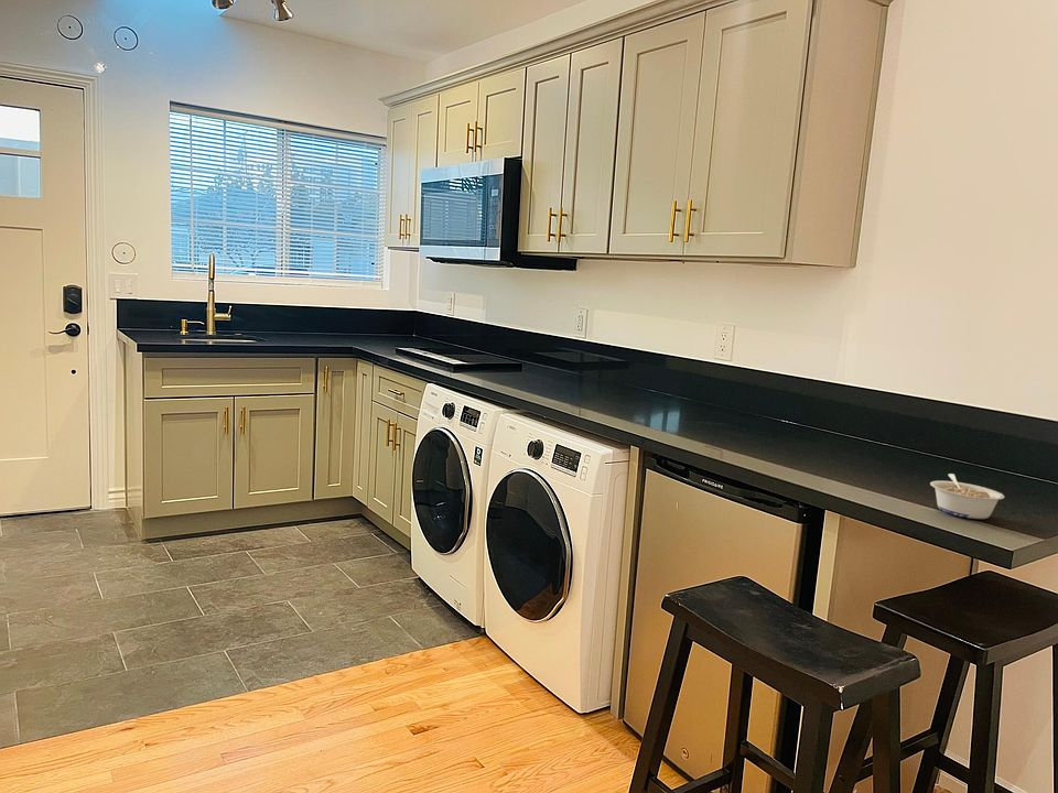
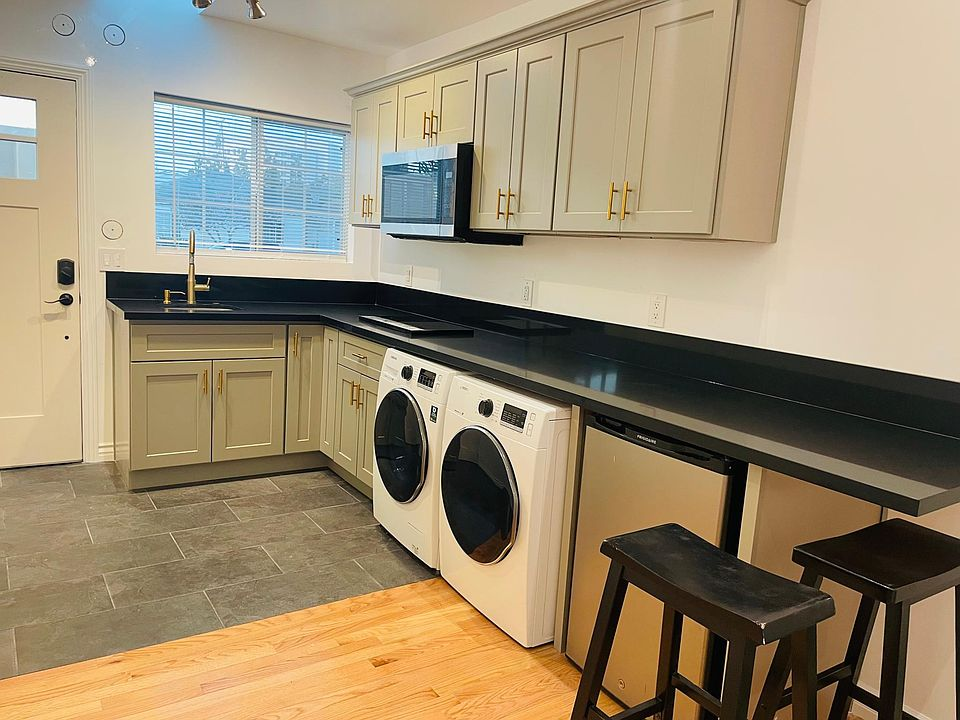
- legume [929,472,1005,520]
